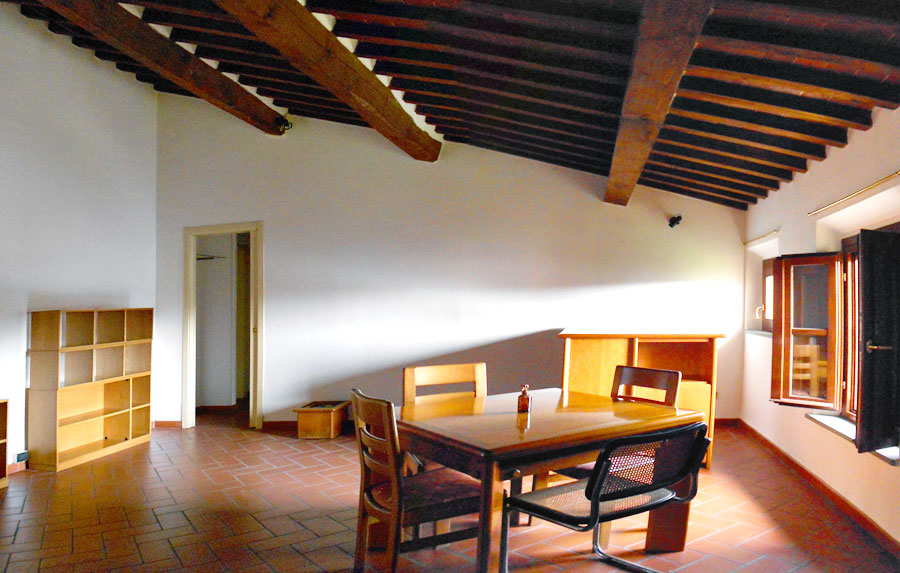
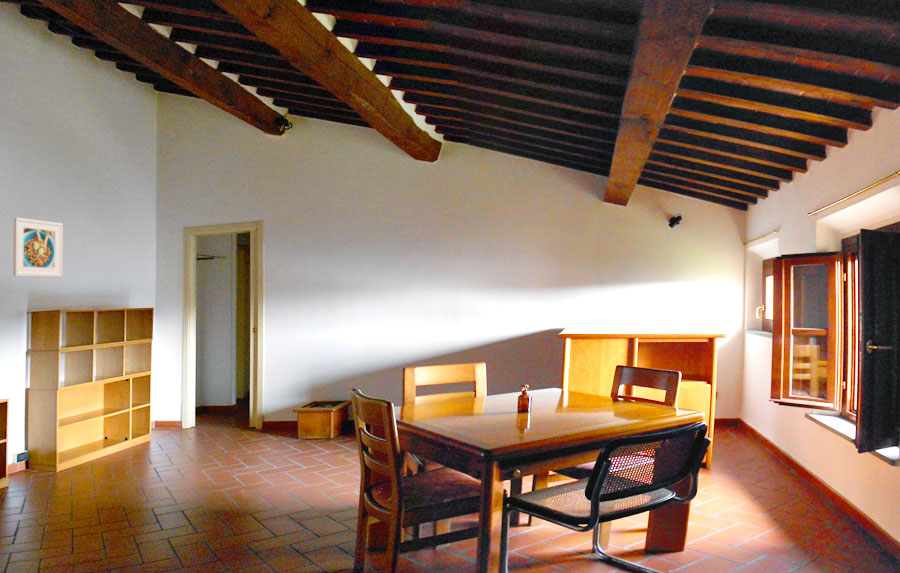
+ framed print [12,216,64,278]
